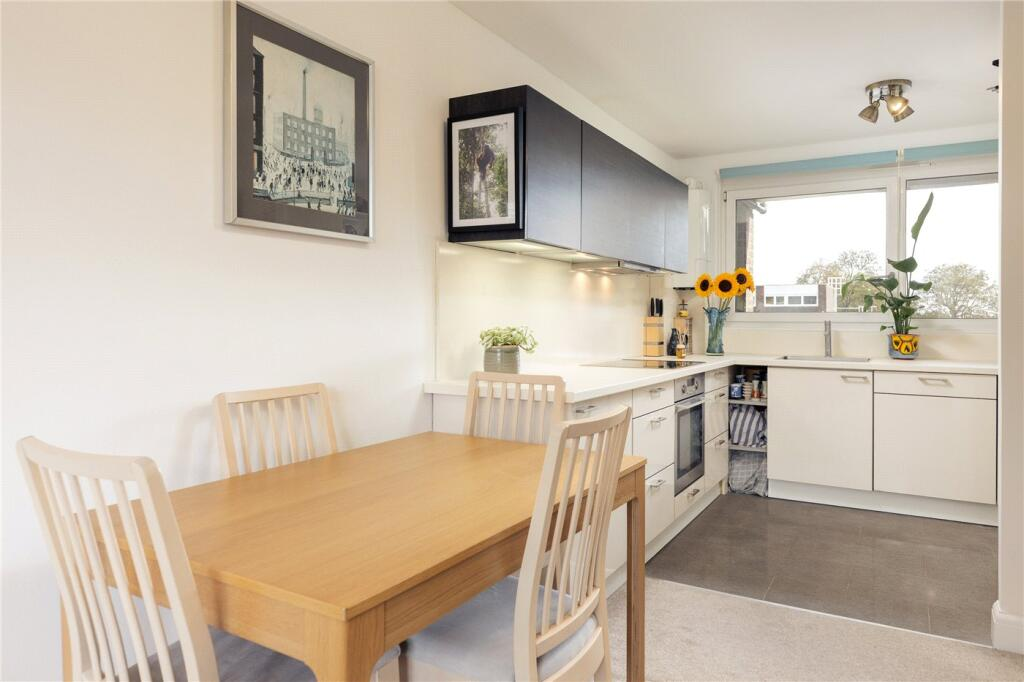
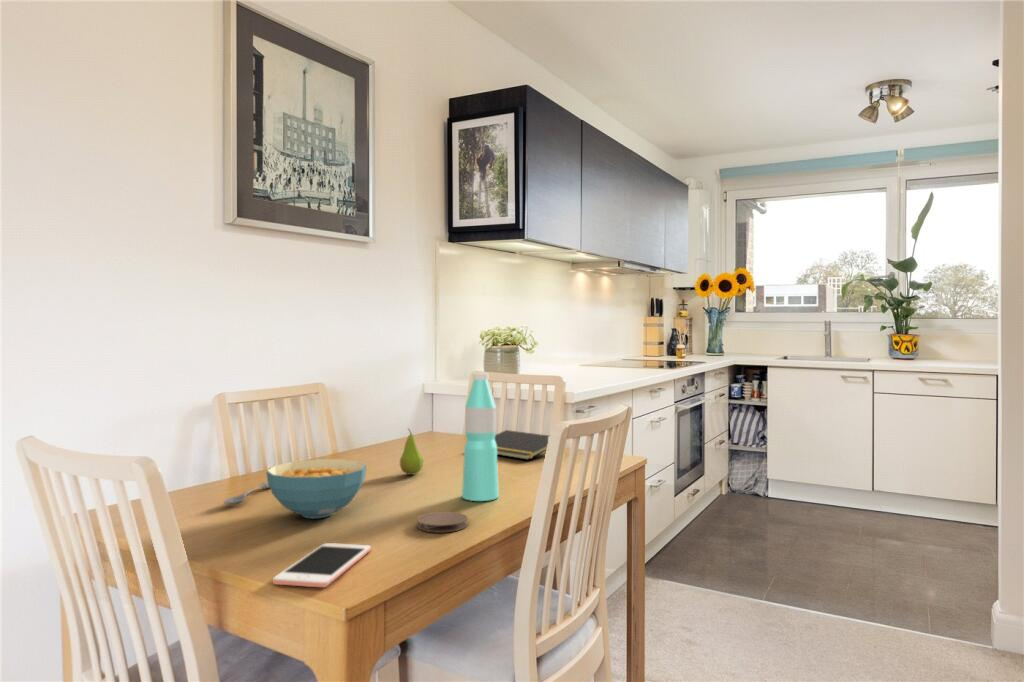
+ coaster [416,511,469,533]
+ water bottle [461,372,500,502]
+ soupspoon [223,481,270,506]
+ notepad [494,429,550,461]
+ cell phone [272,542,372,588]
+ cereal bowl [265,458,368,519]
+ fruit [399,427,424,476]
